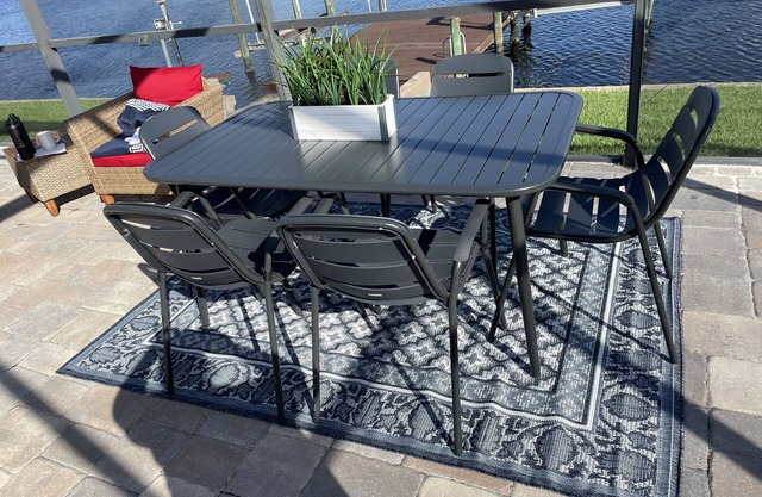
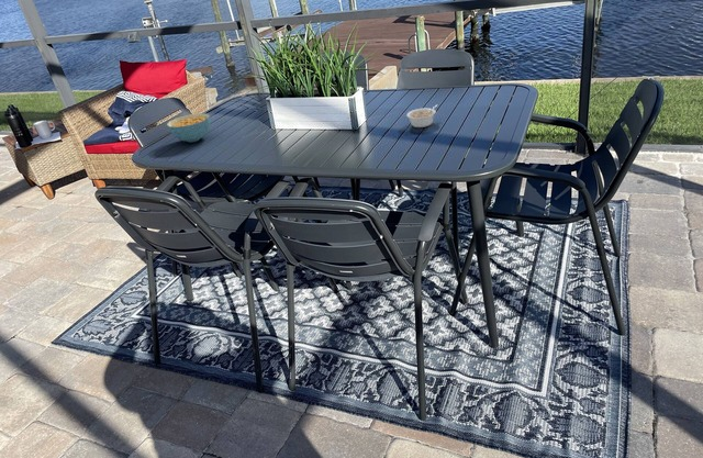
+ legume [405,103,438,129]
+ cereal bowl [166,112,212,143]
